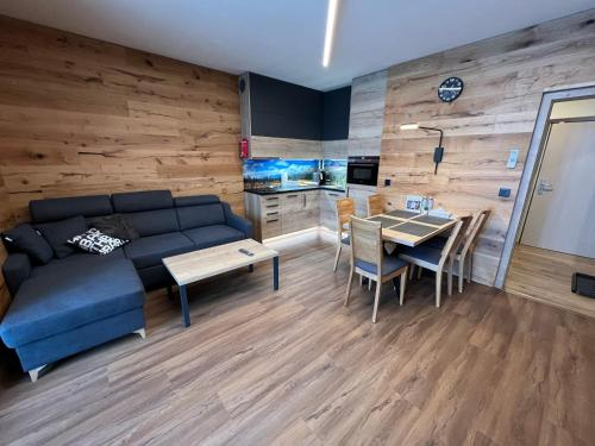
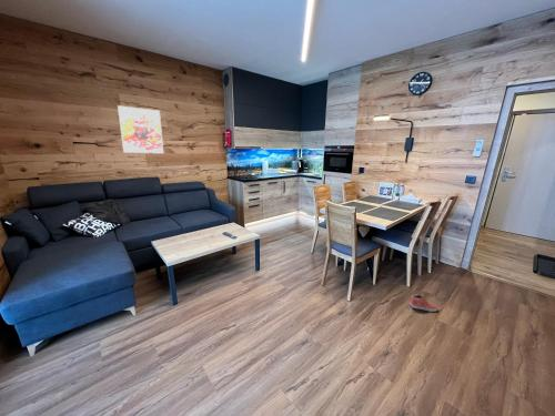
+ shoe [408,293,440,313]
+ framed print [117,104,164,154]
